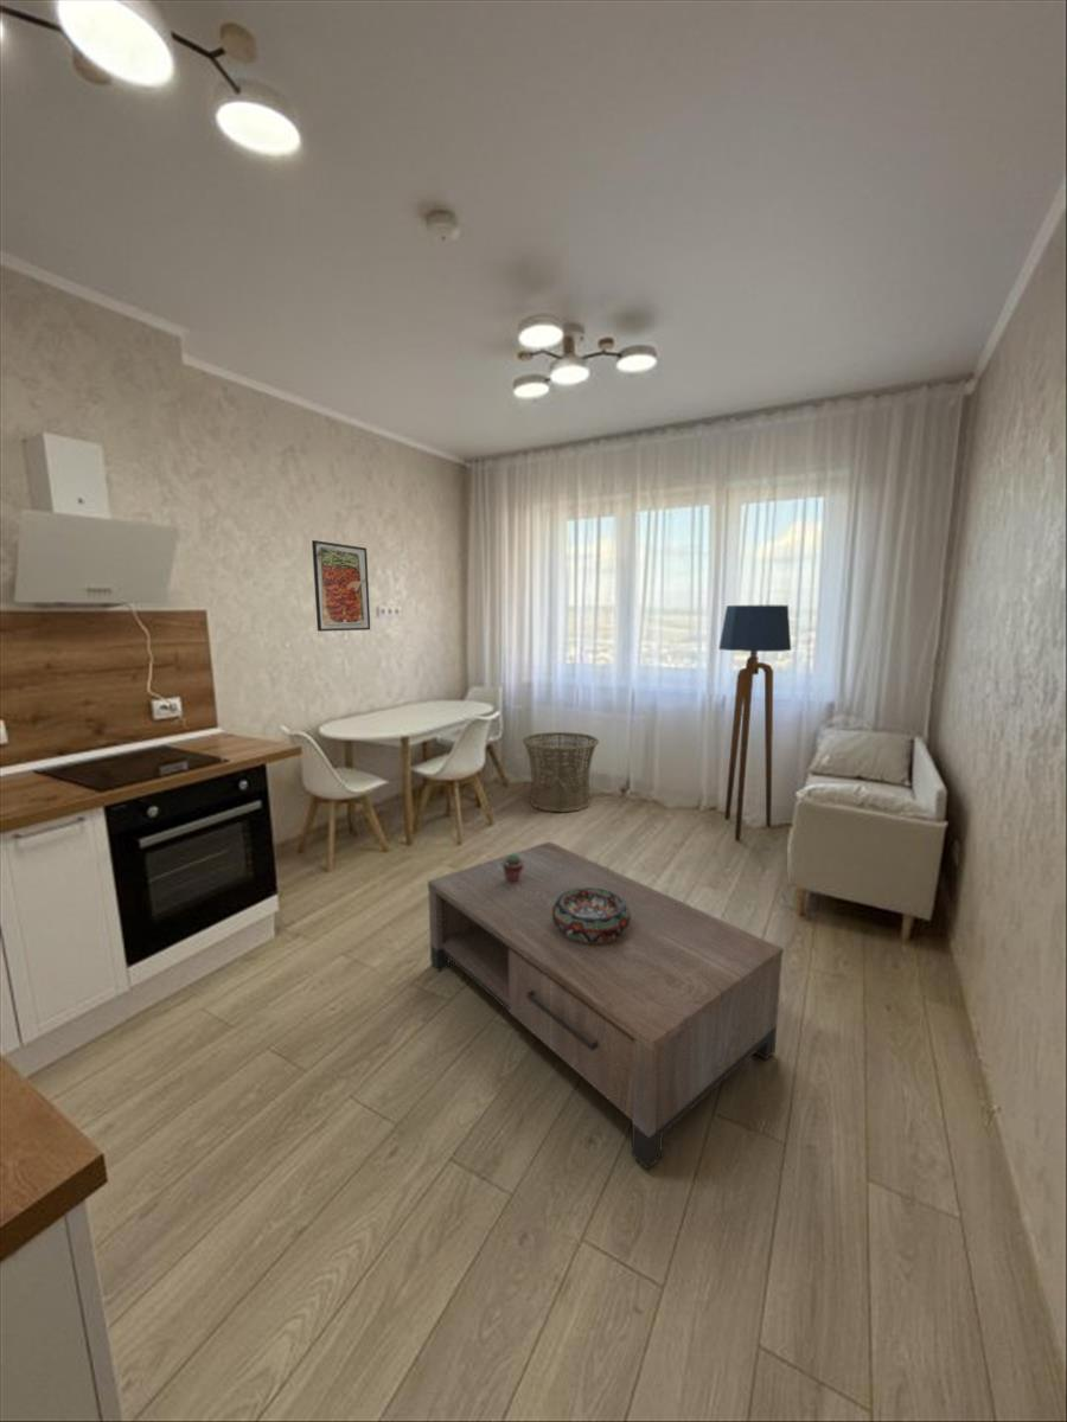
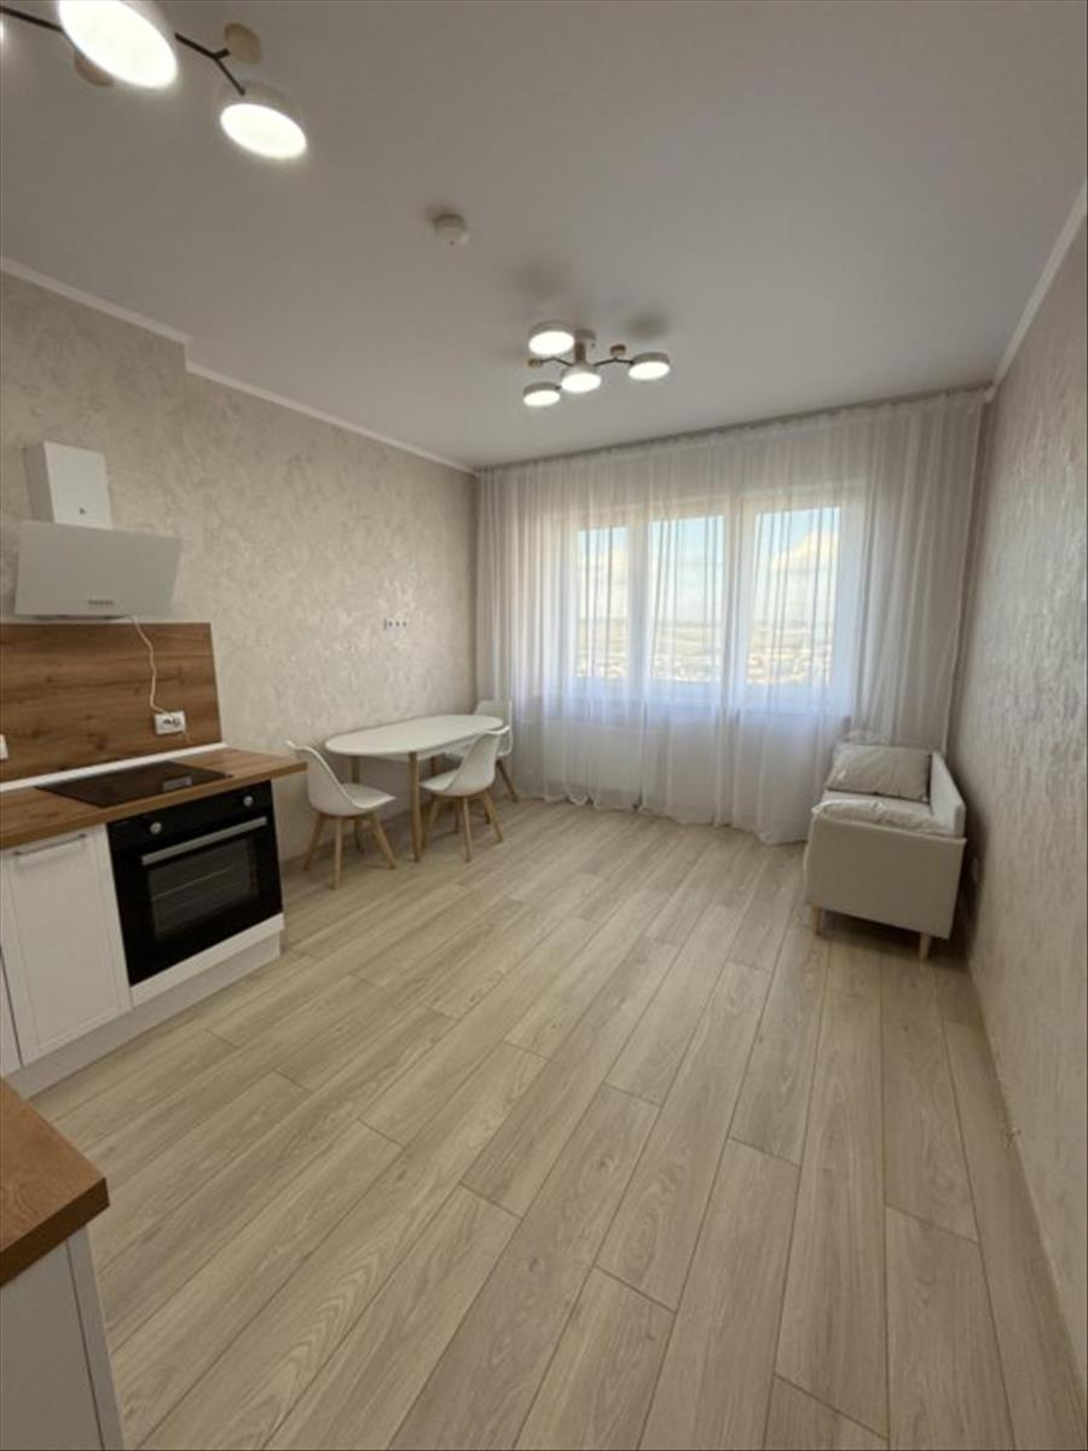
- decorative bowl [552,888,631,942]
- potted succulent [503,852,524,884]
- basket [522,731,600,813]
- floor lamp [717,604,792,841]
- coffee table [427,840,785,1171]
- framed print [311,539,371,633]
